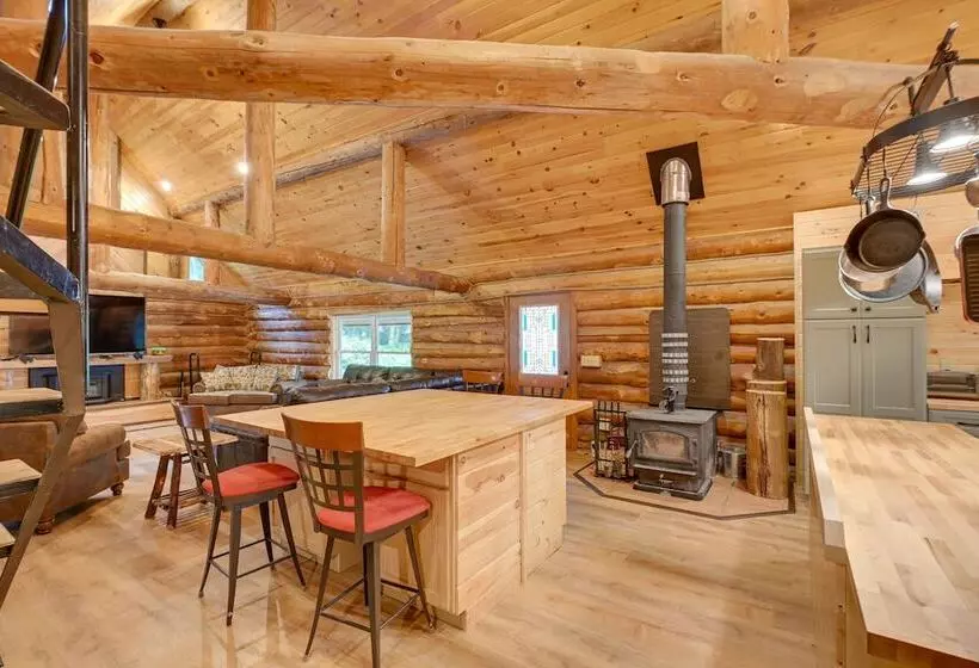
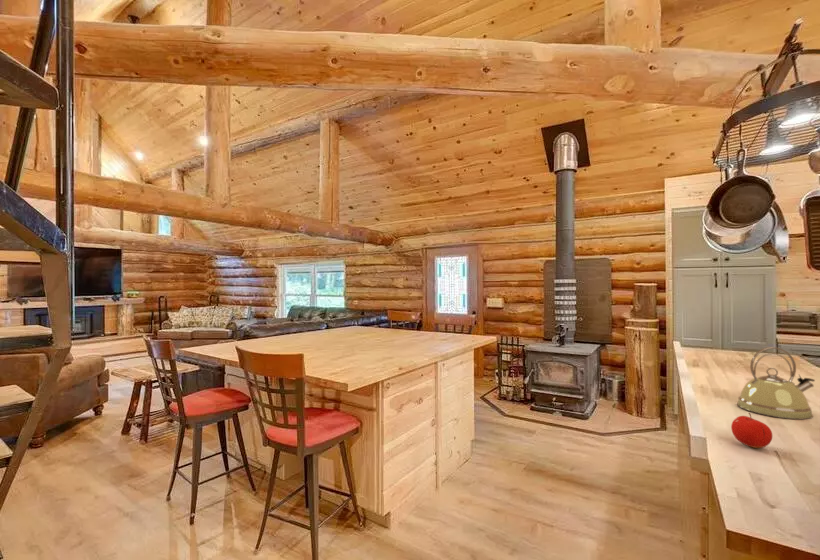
+ fruit [730,412,773,449]
+ kettle [736,346,816,420]
